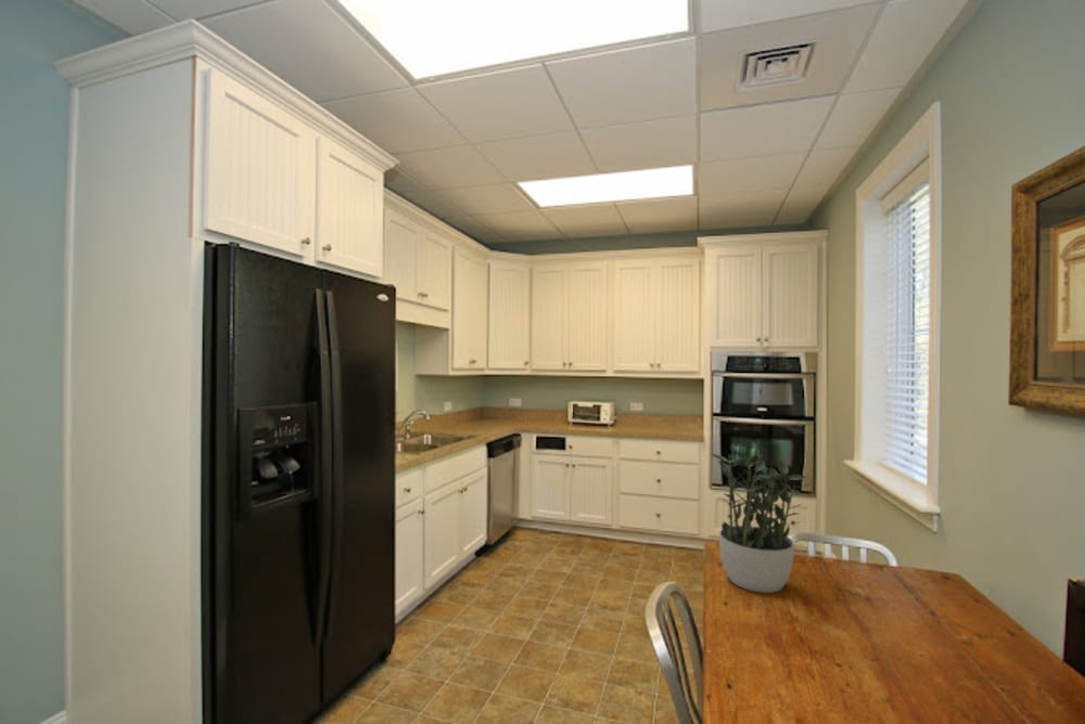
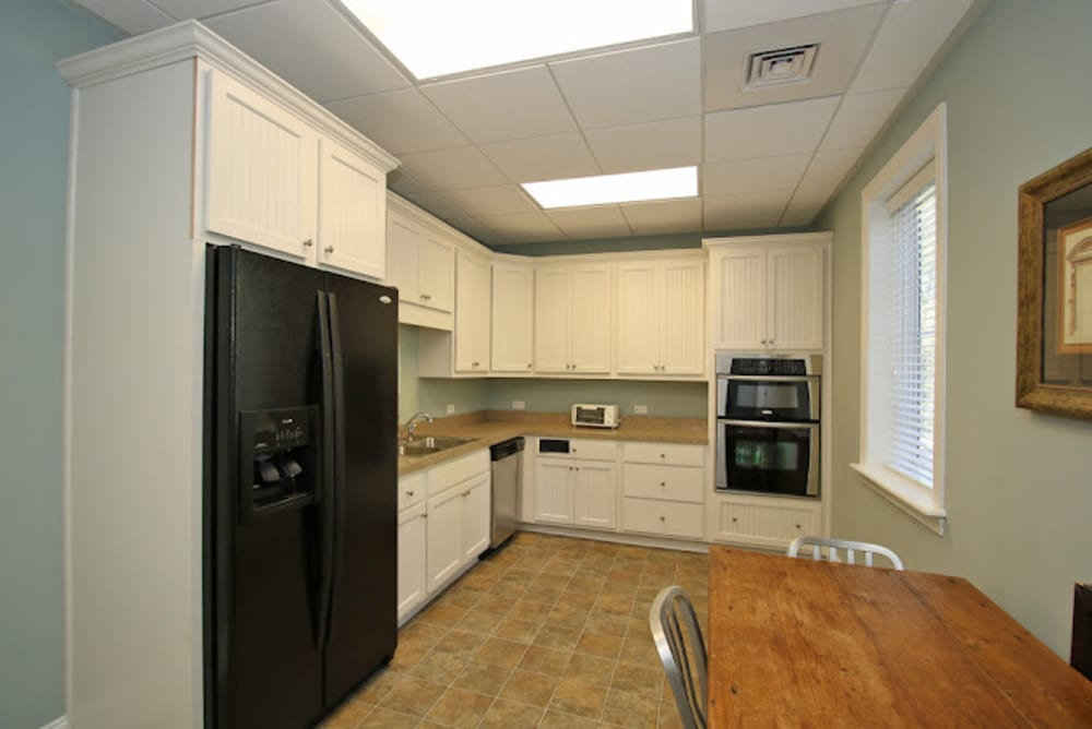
- potted plant [711,447,812,594]
